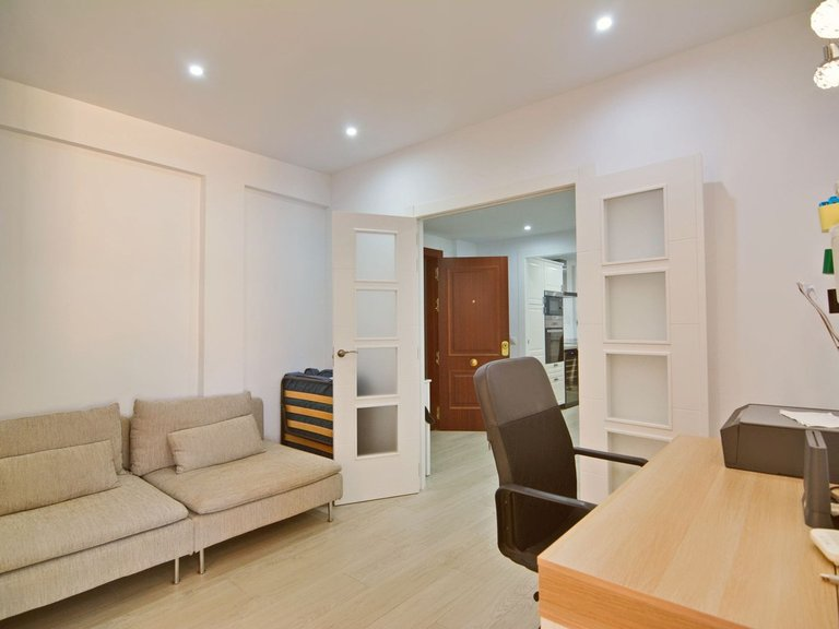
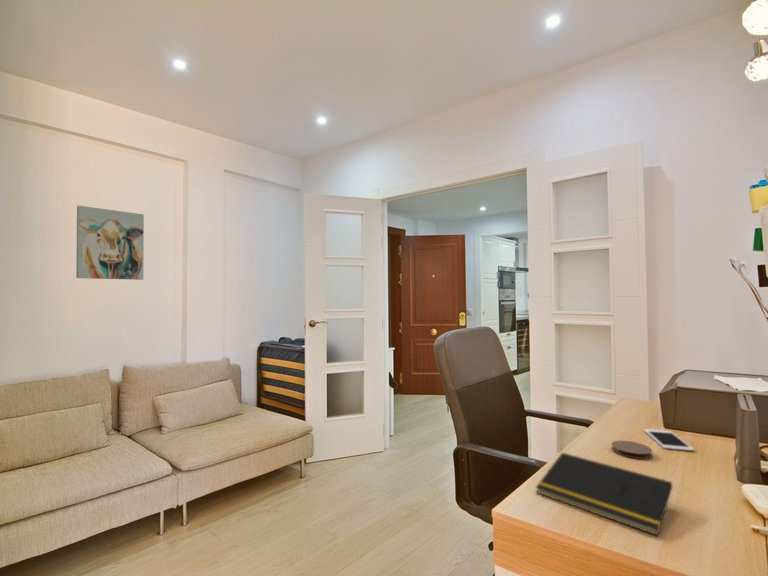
+ wall art [75,204,145,281]
+ notepad [535,452,673,536]
+ cell phone [643,428,695,452]
+ coaster [611,440,653,460]
